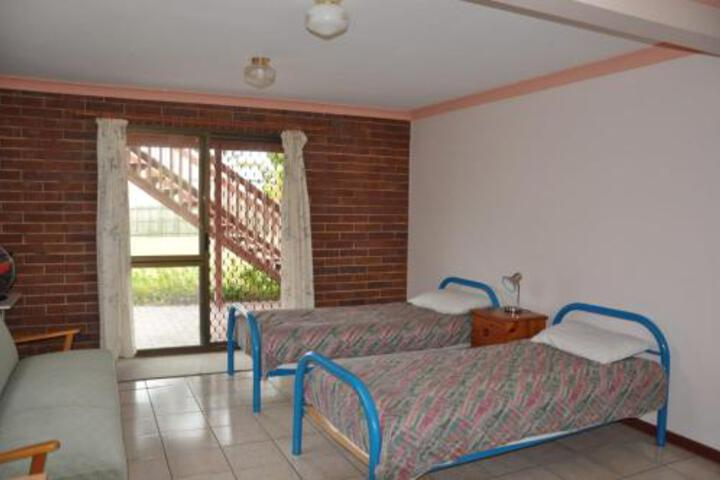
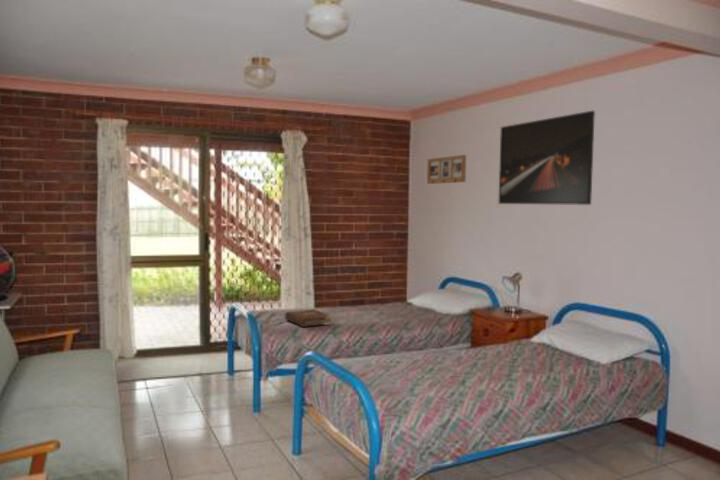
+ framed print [498,110,596,206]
+ book [284,308,334,329]
+ picture frame [426,154,467,185]
